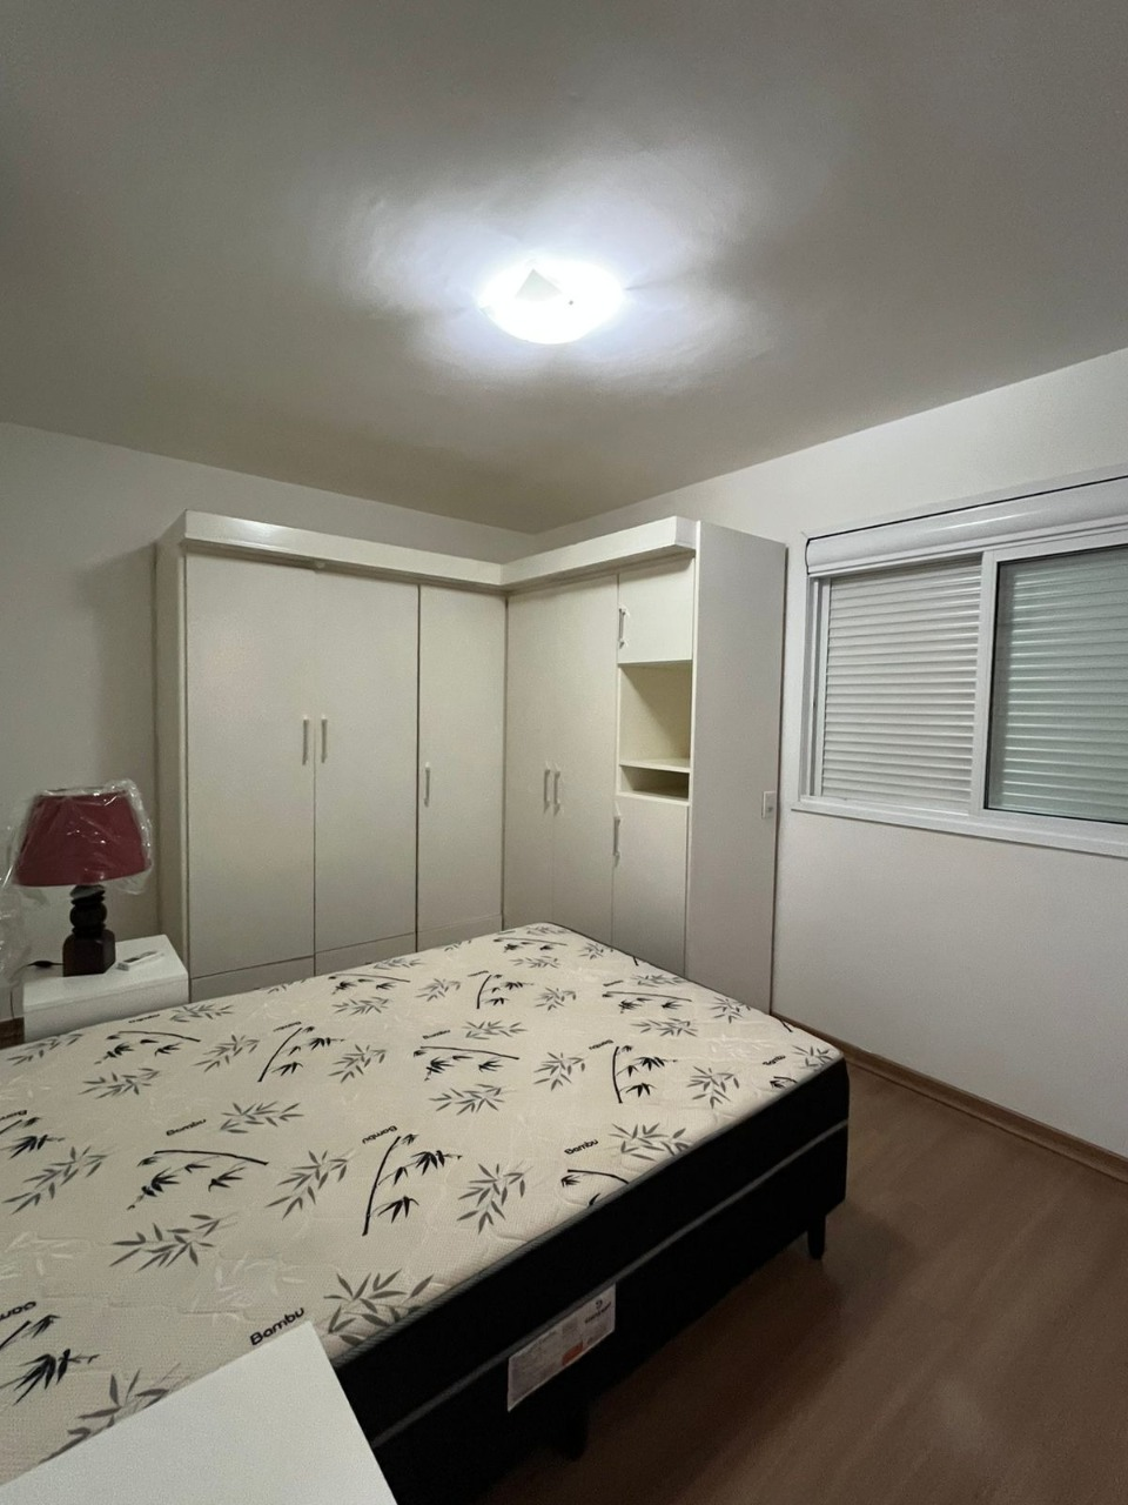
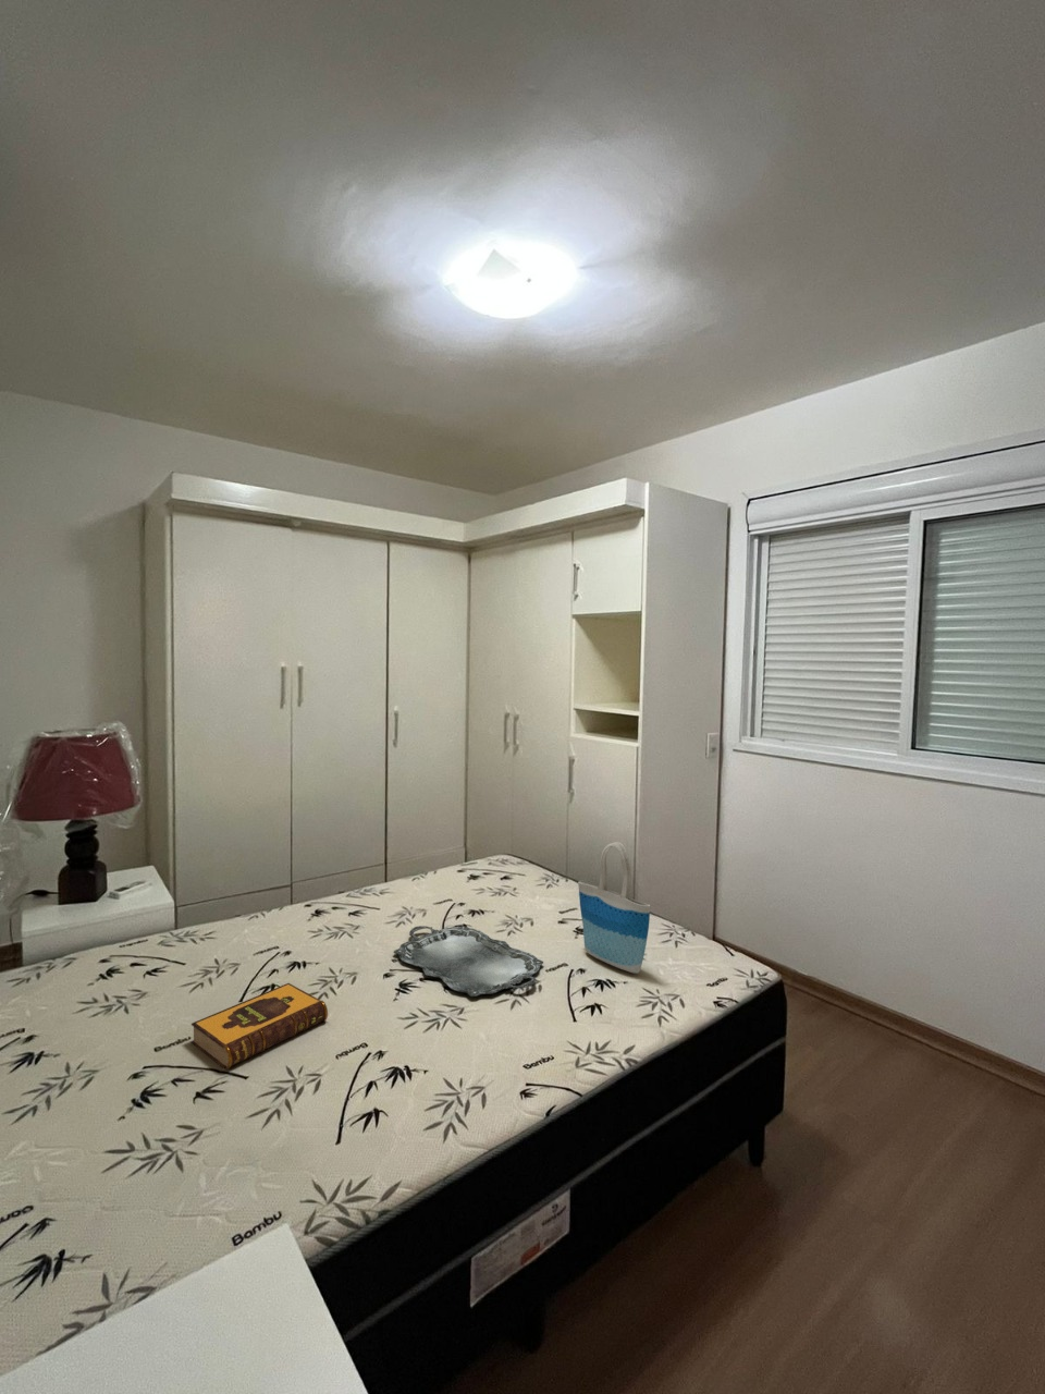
+ tote bag [577,841,651,975]
+ serving tray [393,924,544,998]
+ hardback book [191,982,328,1070]
